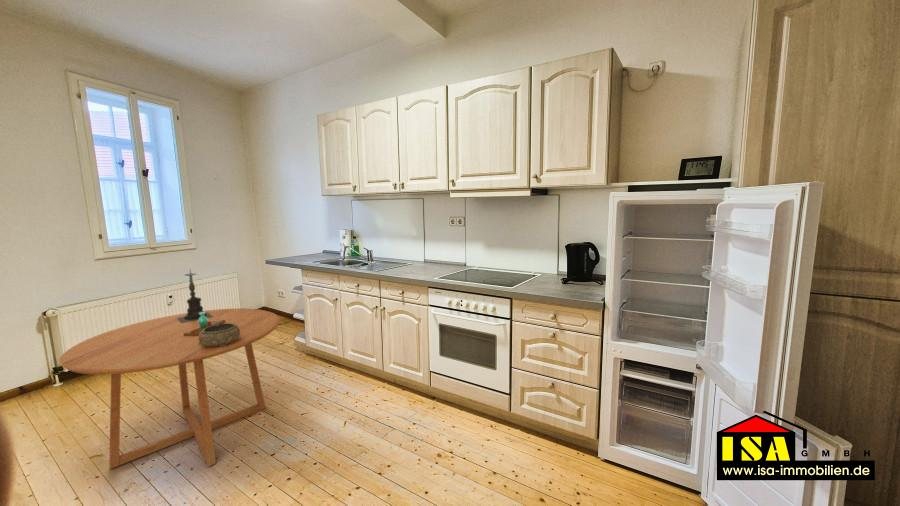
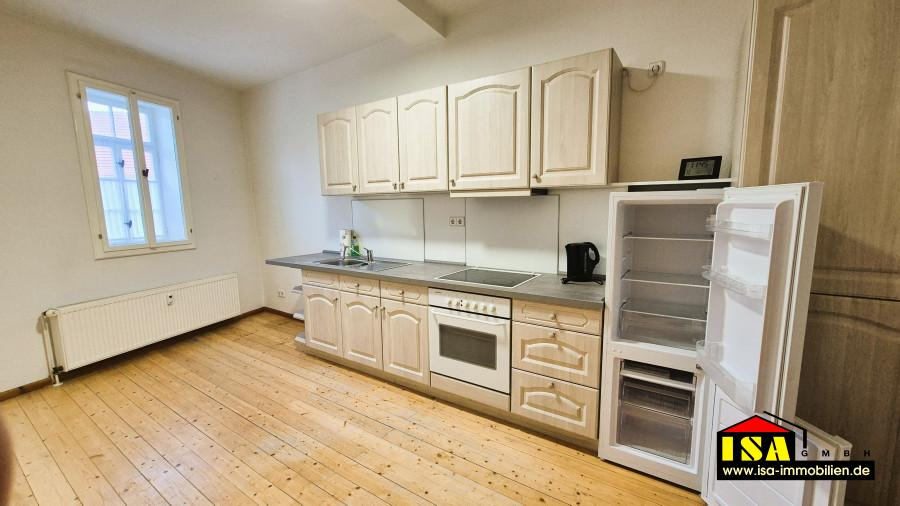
- decorative bowl [199,323,240,348]
- candle holder [177,269,214,323]
- vase [183,312,225,336]
- dining table [58,307,281,470]
